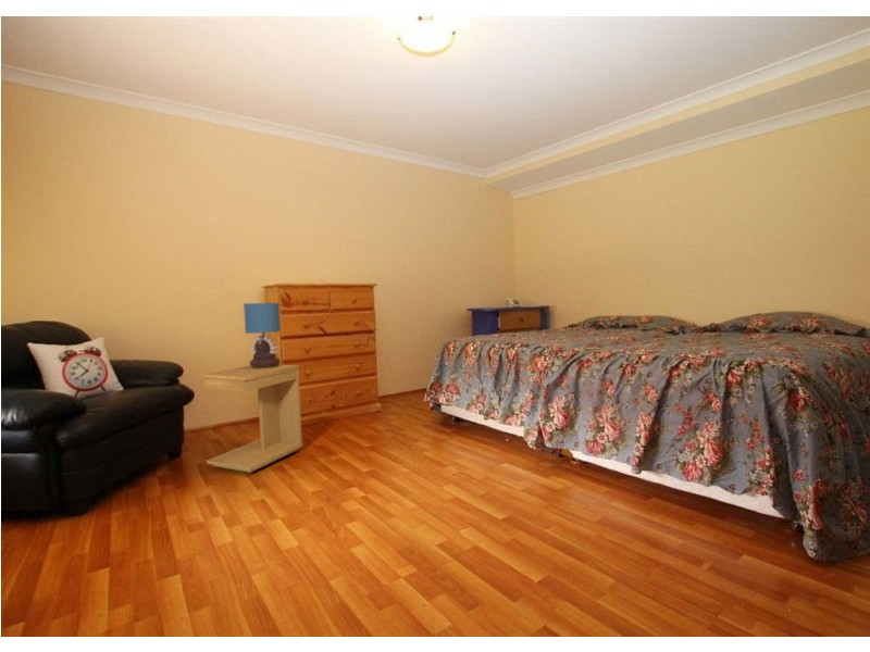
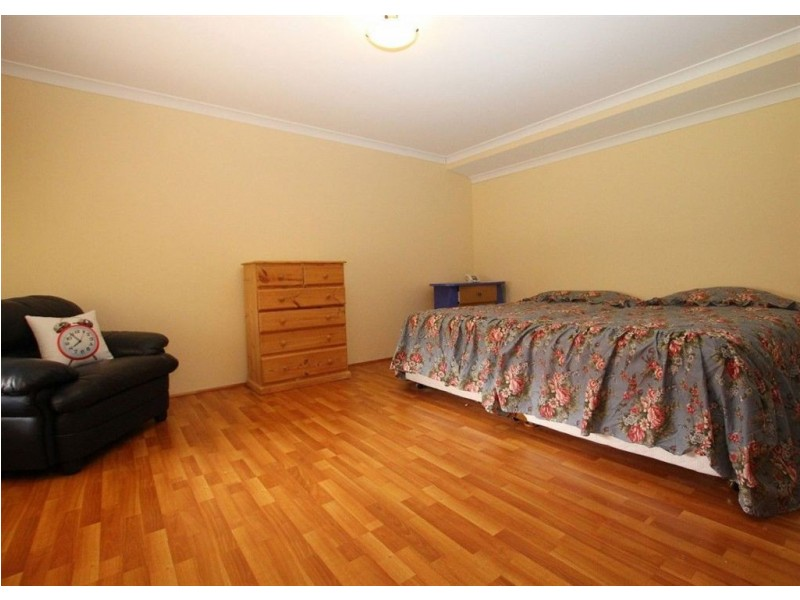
- table lamp [243,302,282,368]
- side table [200,364,303,474]
